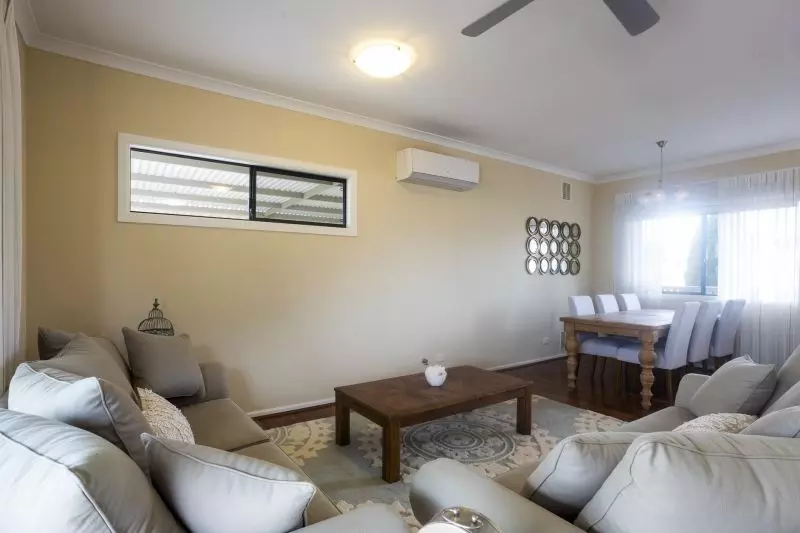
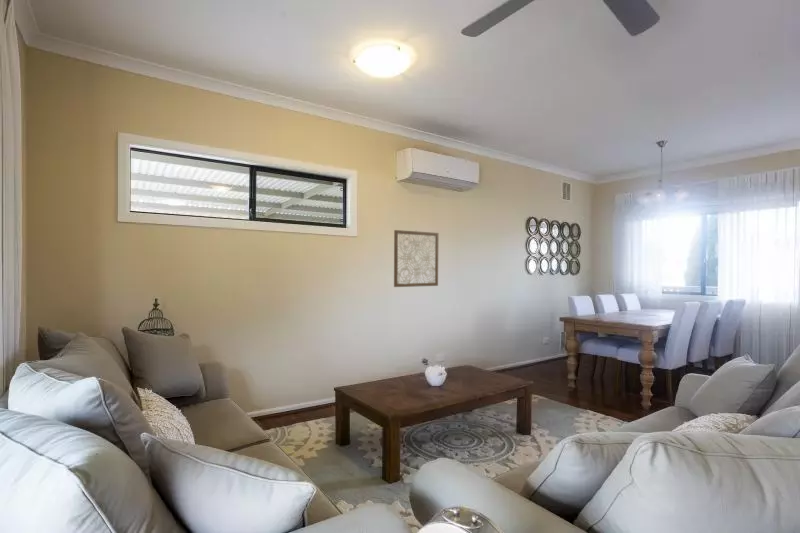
+ wall art [393,229,439,288]
